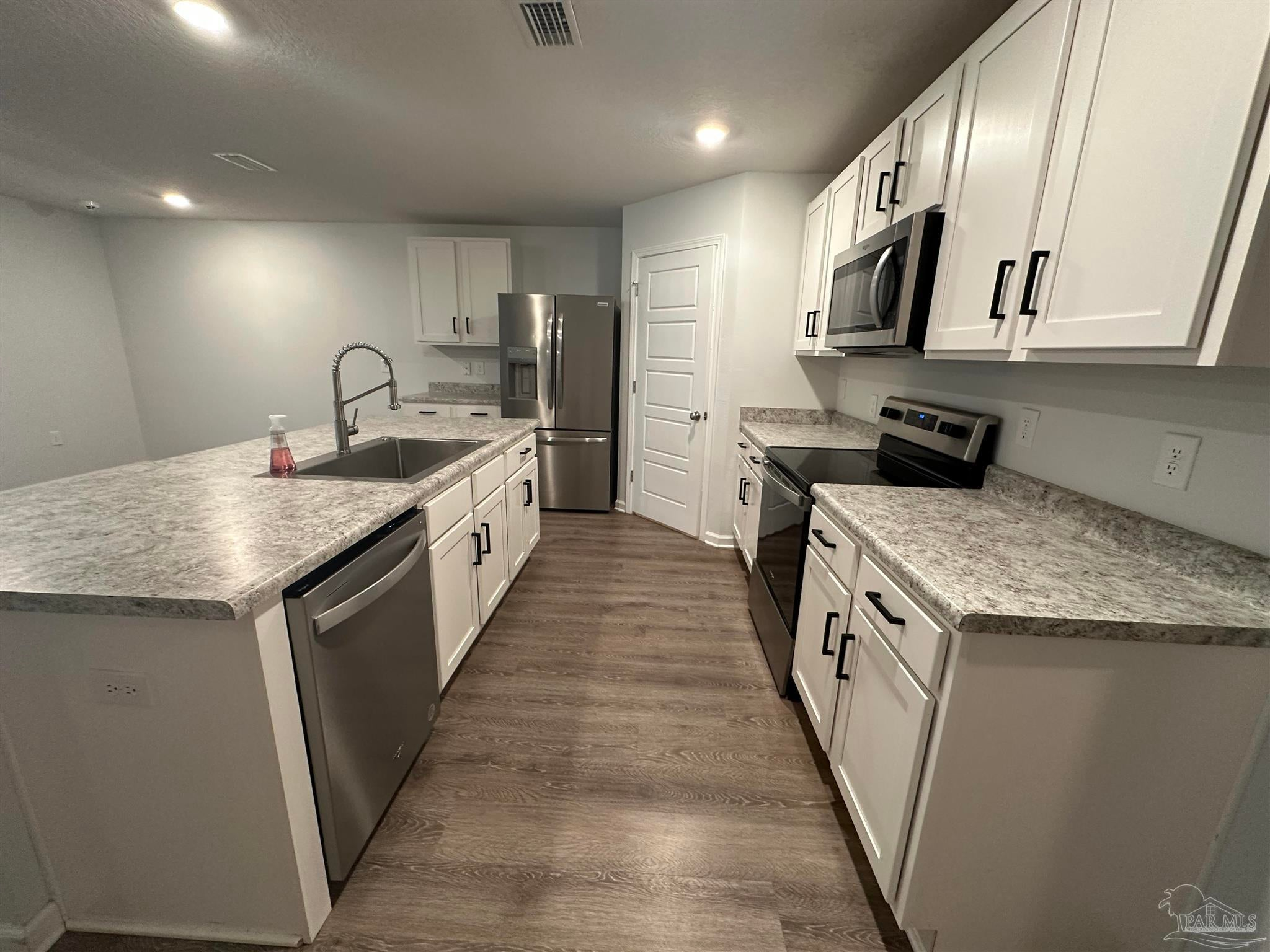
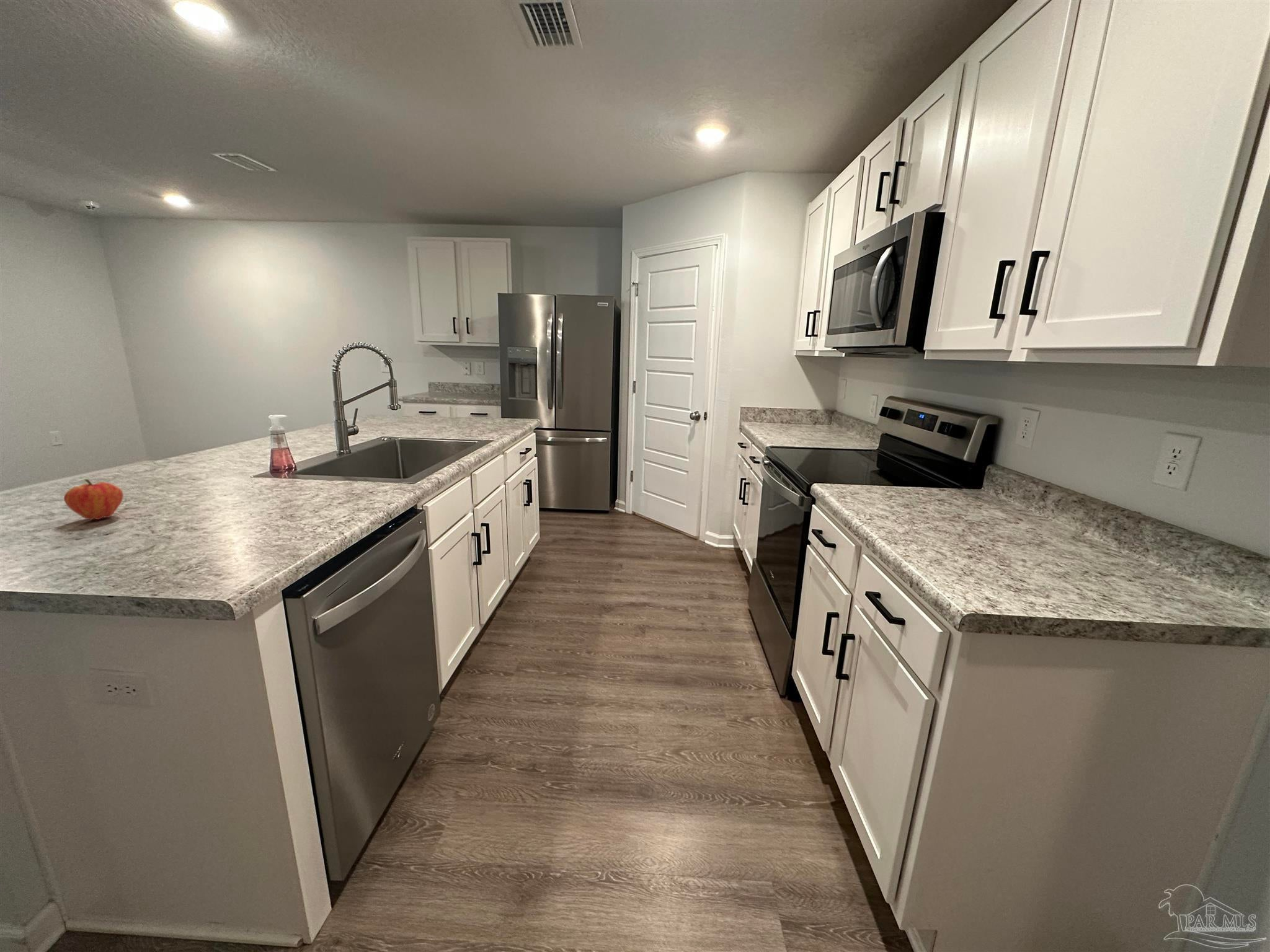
+ fruit [63,478,124,521]
